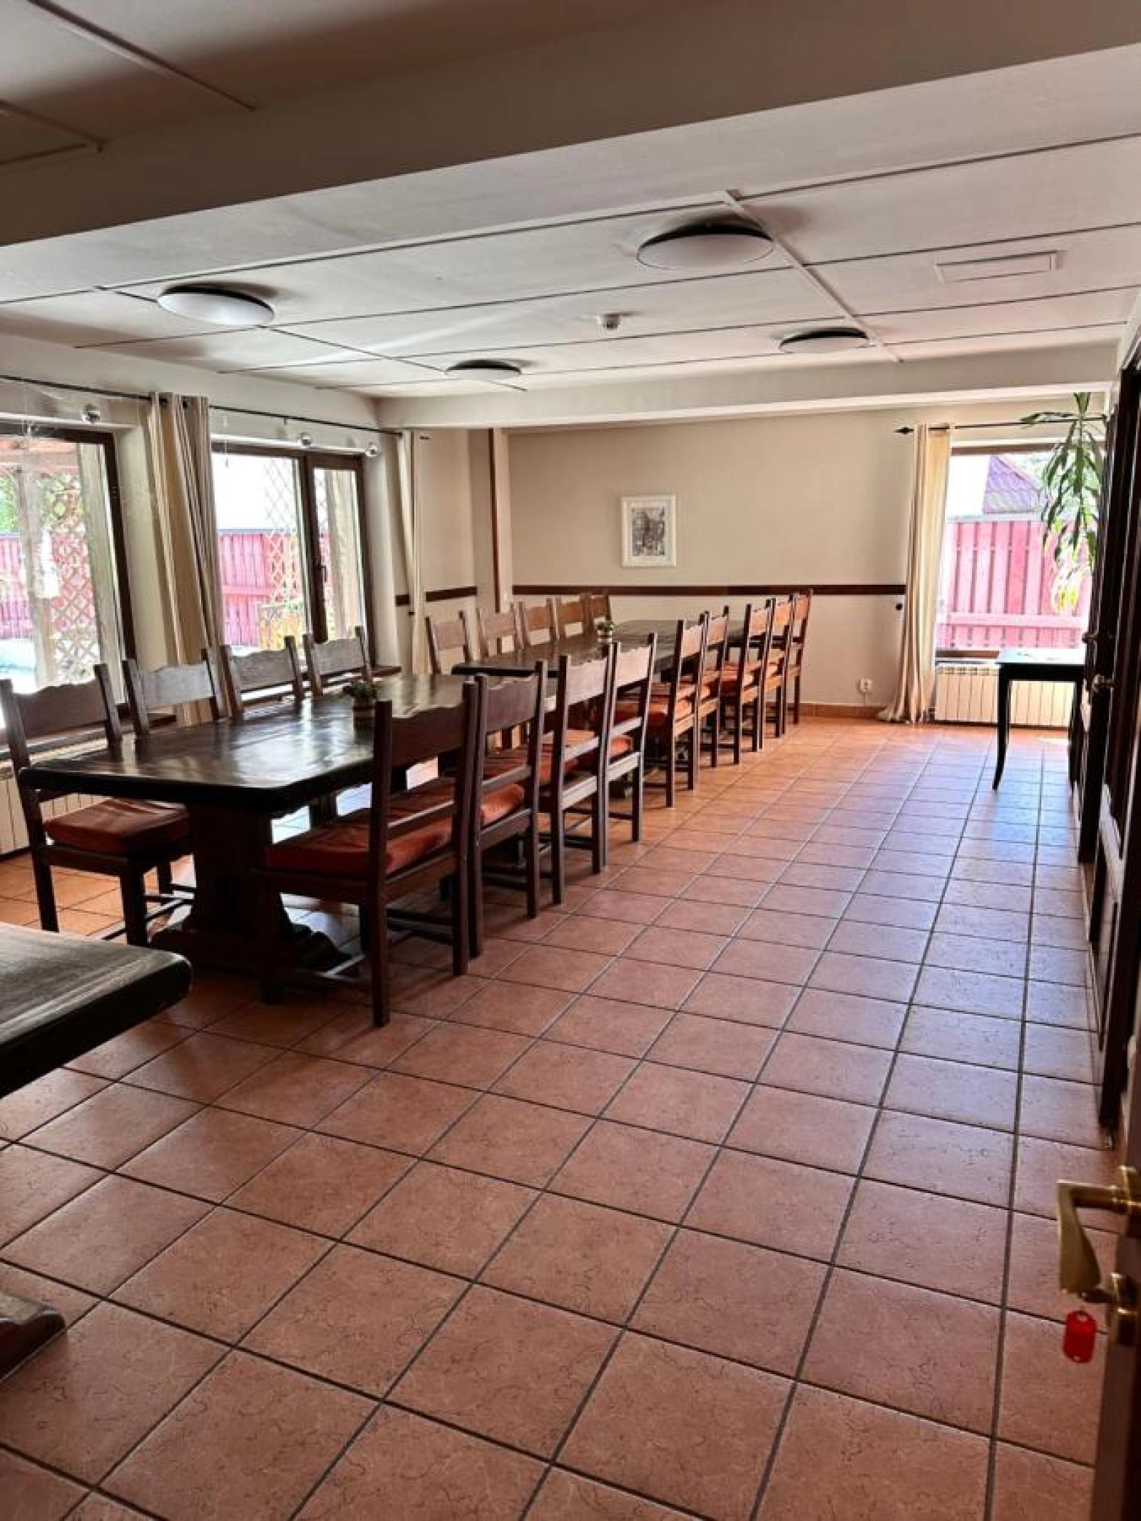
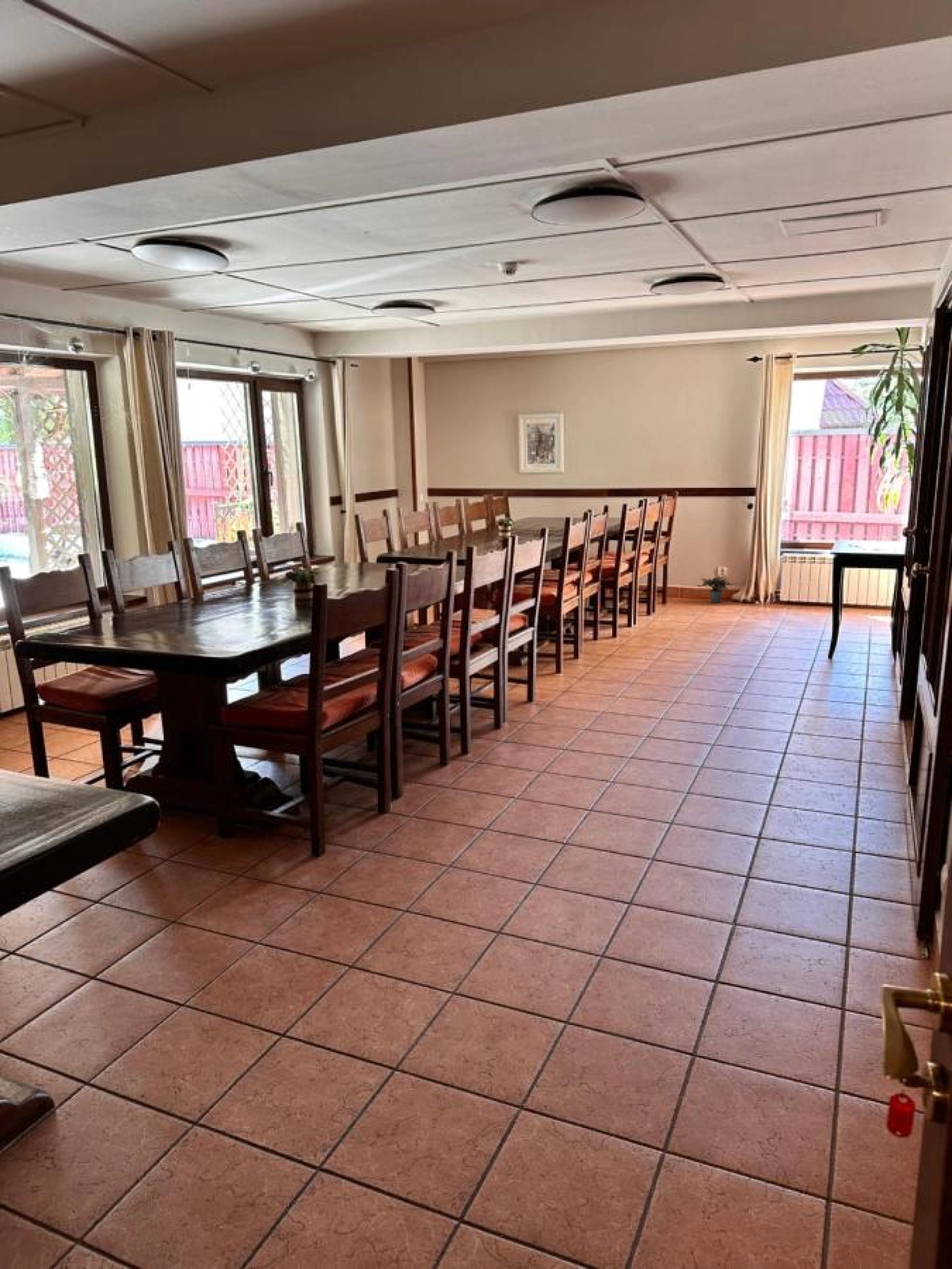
+ potted plant [695,576,737,603]
